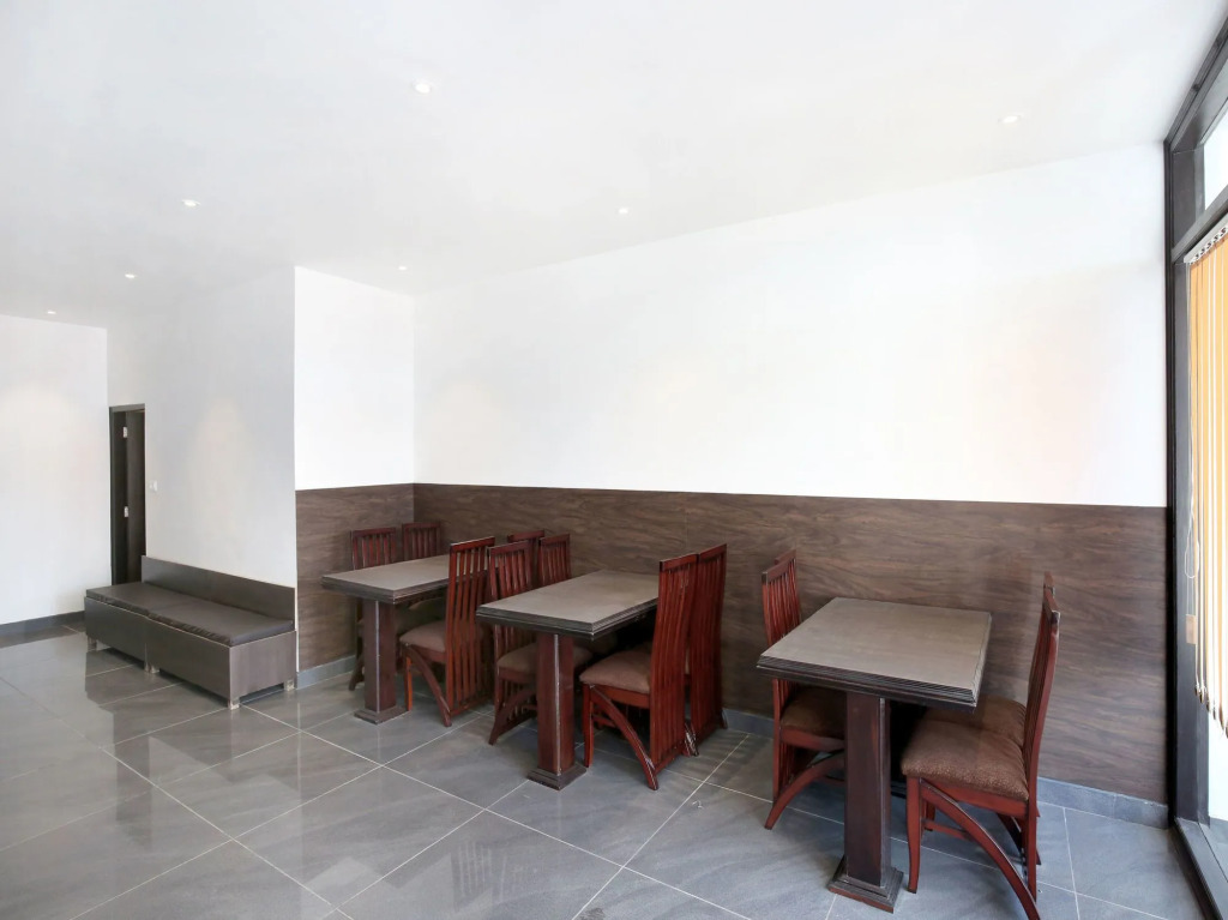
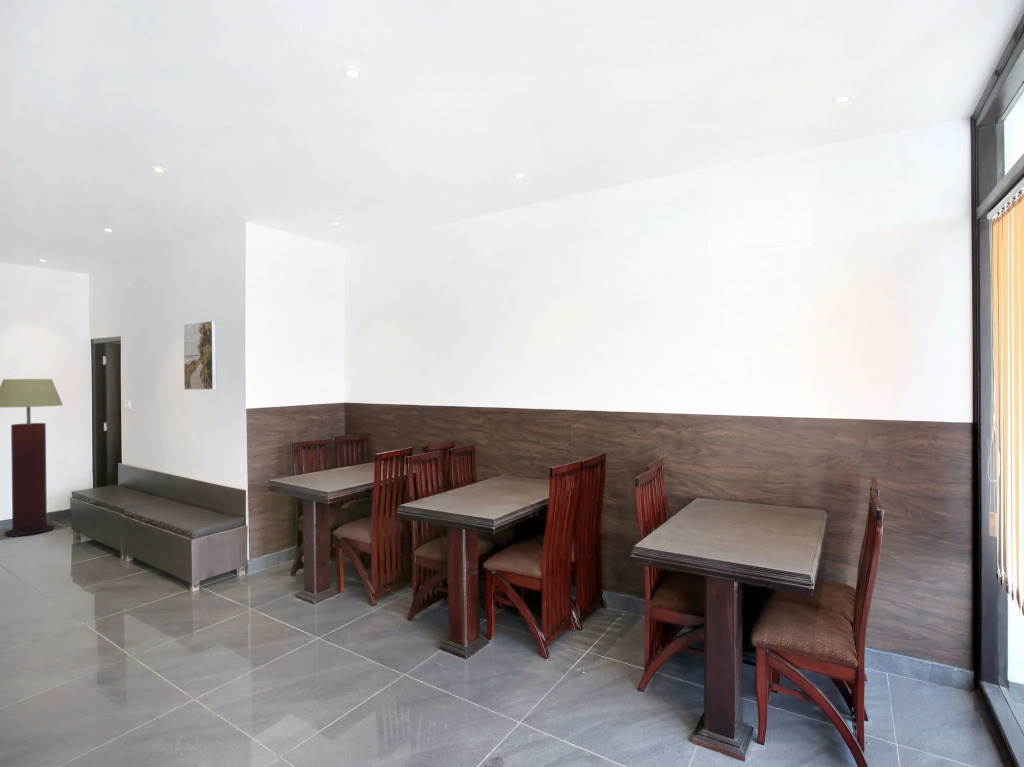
+ floor lamp [0,378,64,538]
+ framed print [183,320,217,391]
